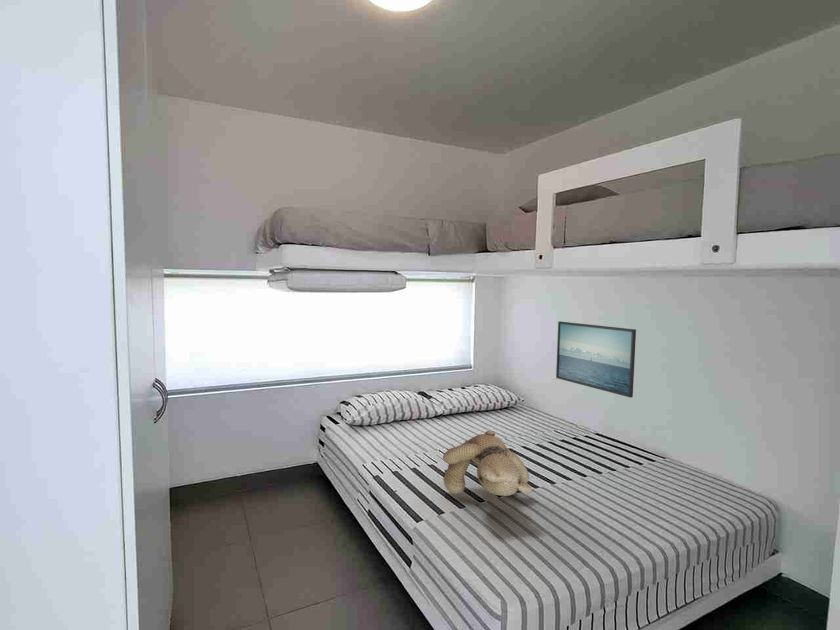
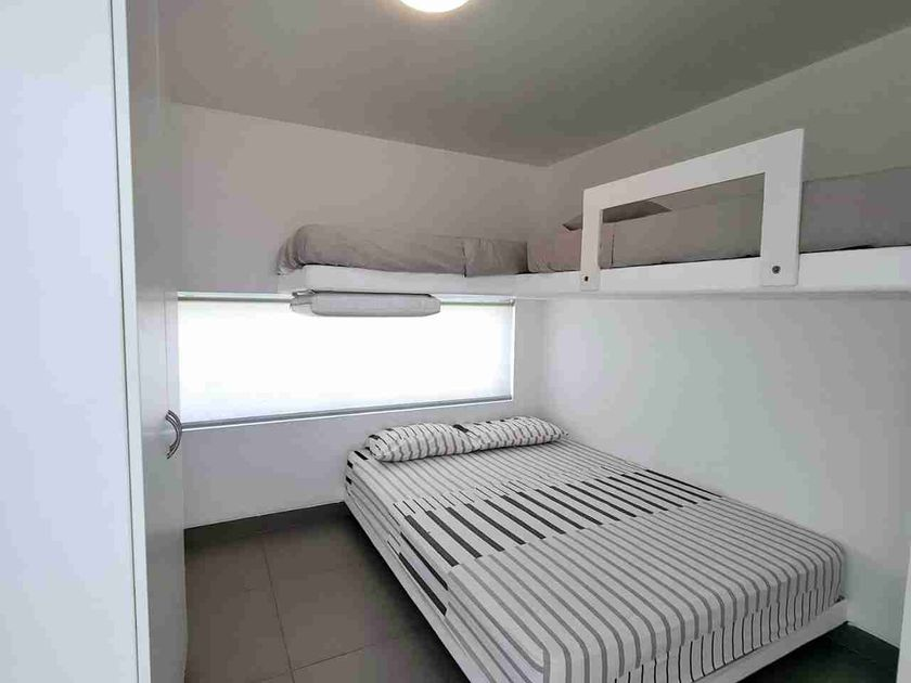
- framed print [555,320,637,398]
- teddy bear [442,430,533,497]
